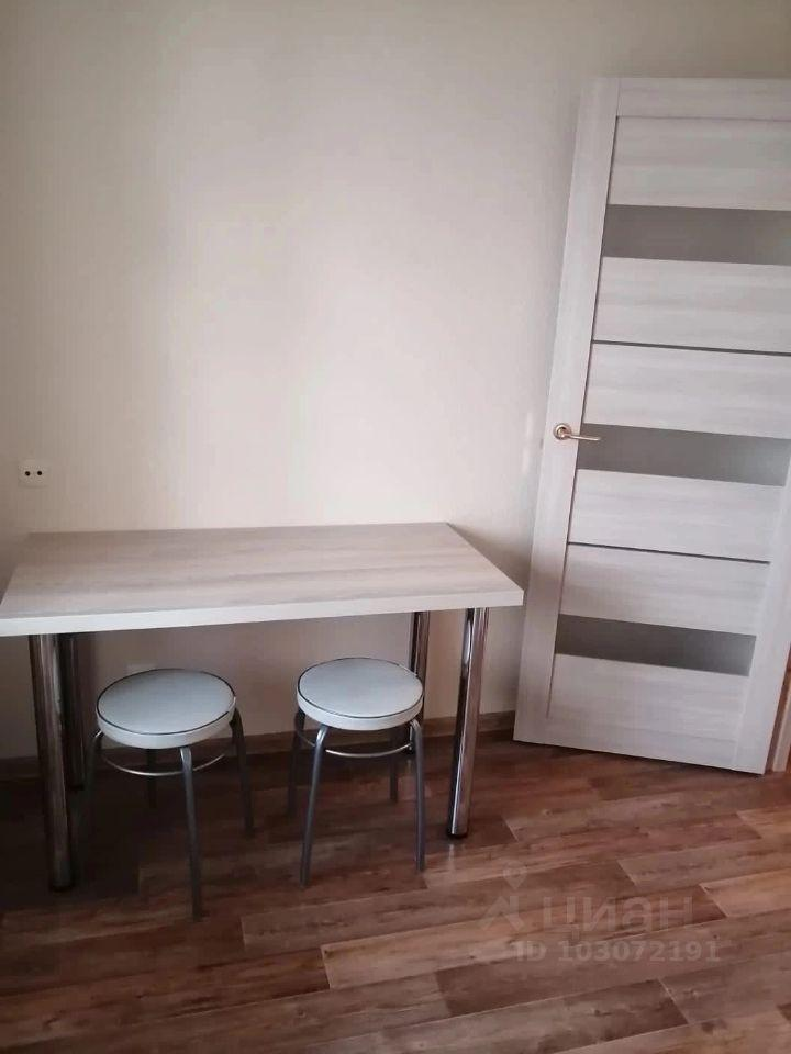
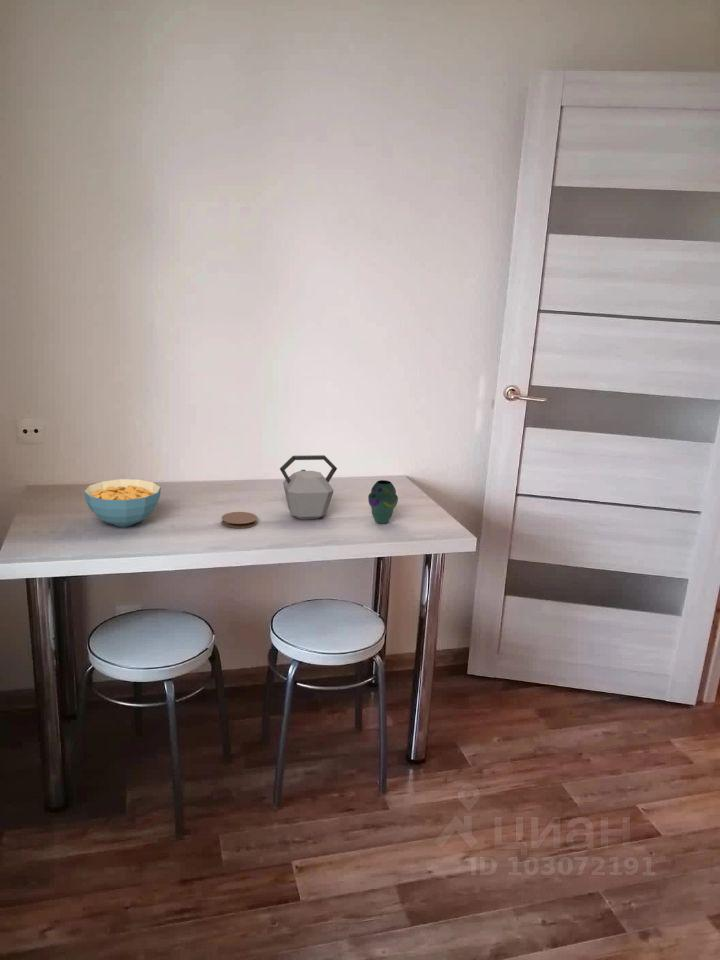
+ kettle [279,454,338,521]
+ coaster [221,511,258,529]
+ cereal bowl [83,478,162,528]
+ vase [367,479,399,525]
